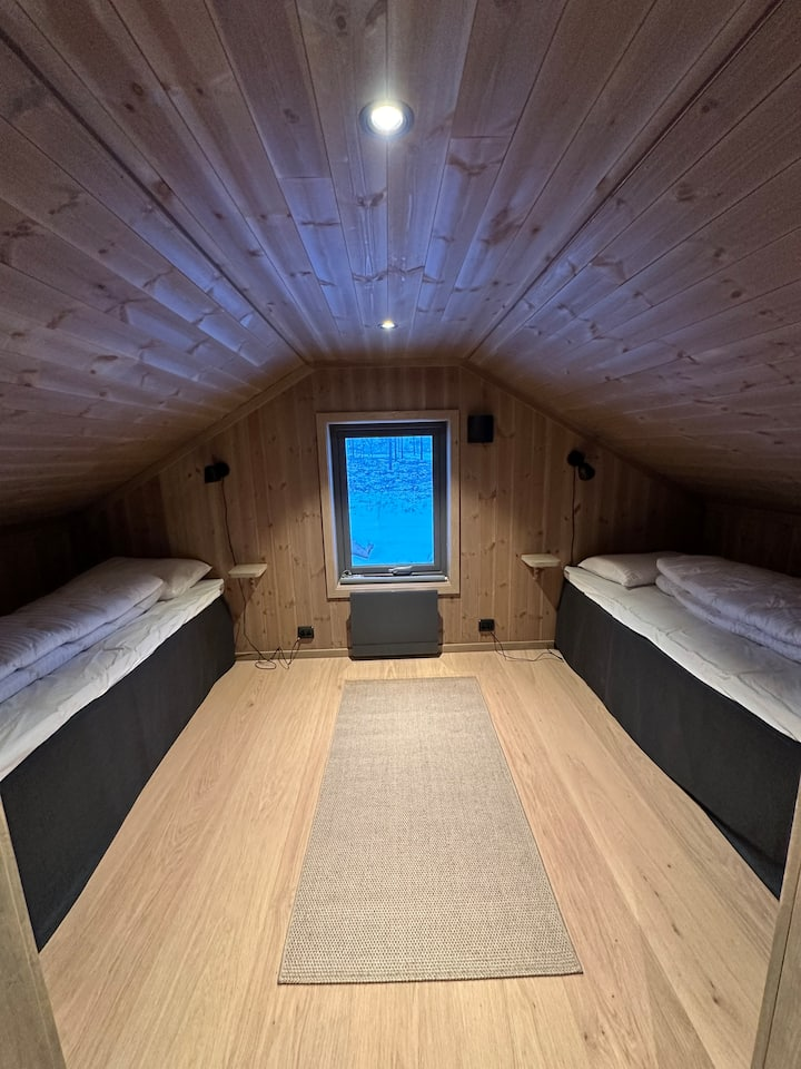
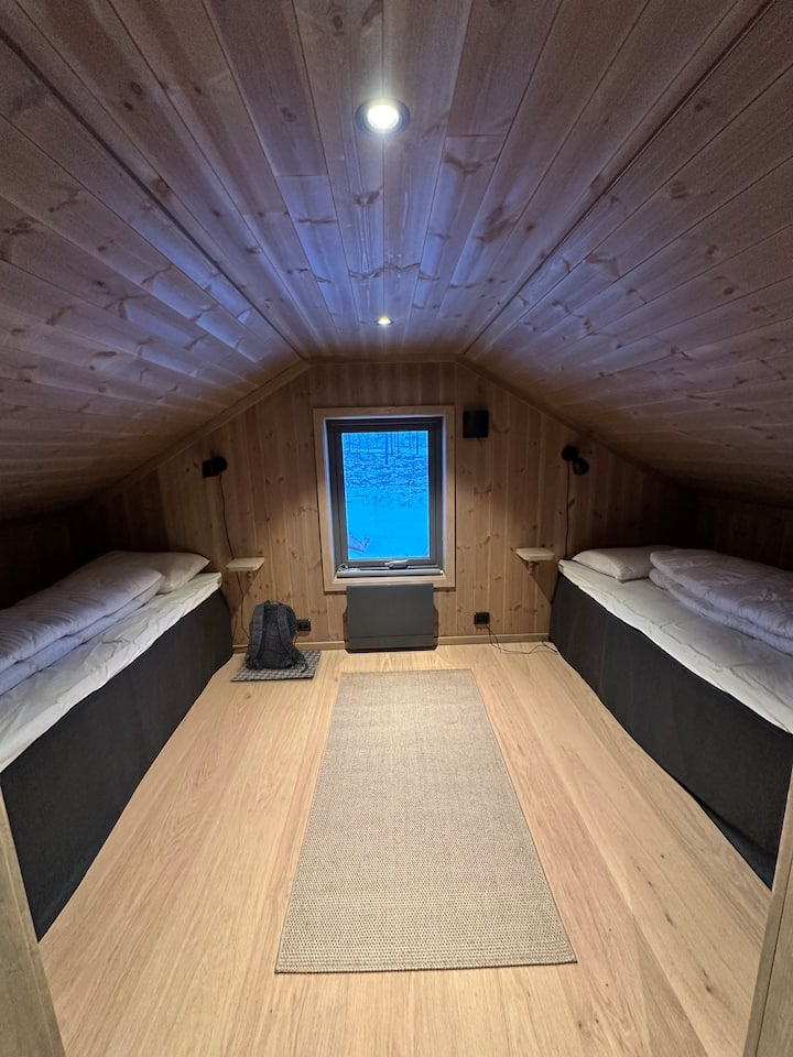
+ backpack [229,599,324,682]
